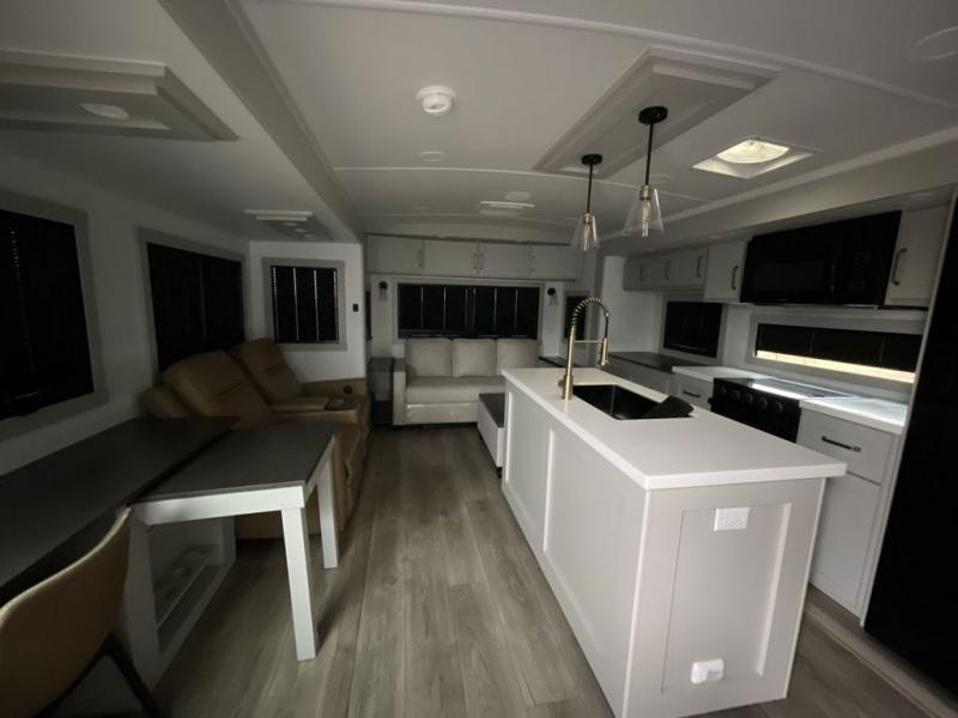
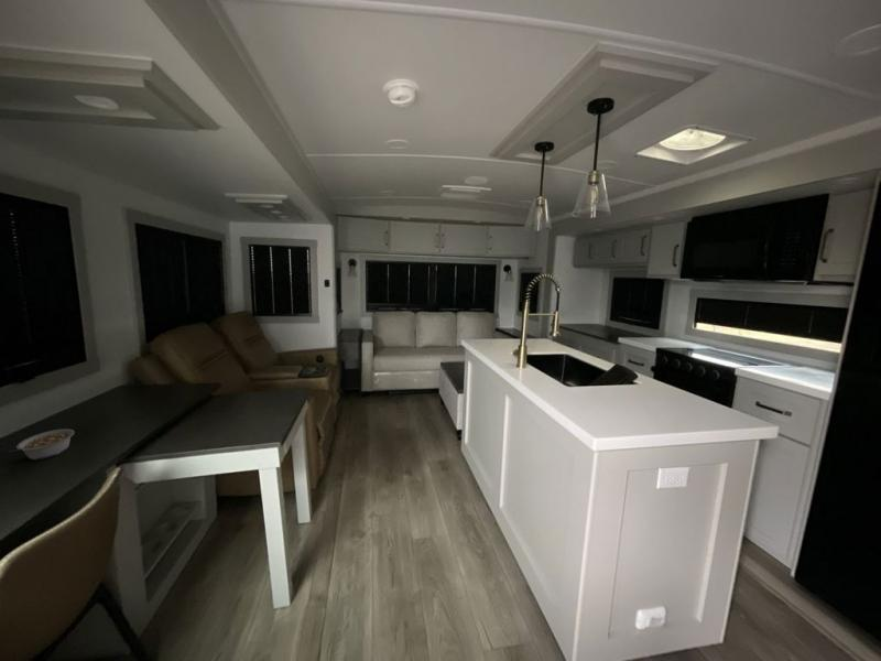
+ legume [7,427,75,460]
